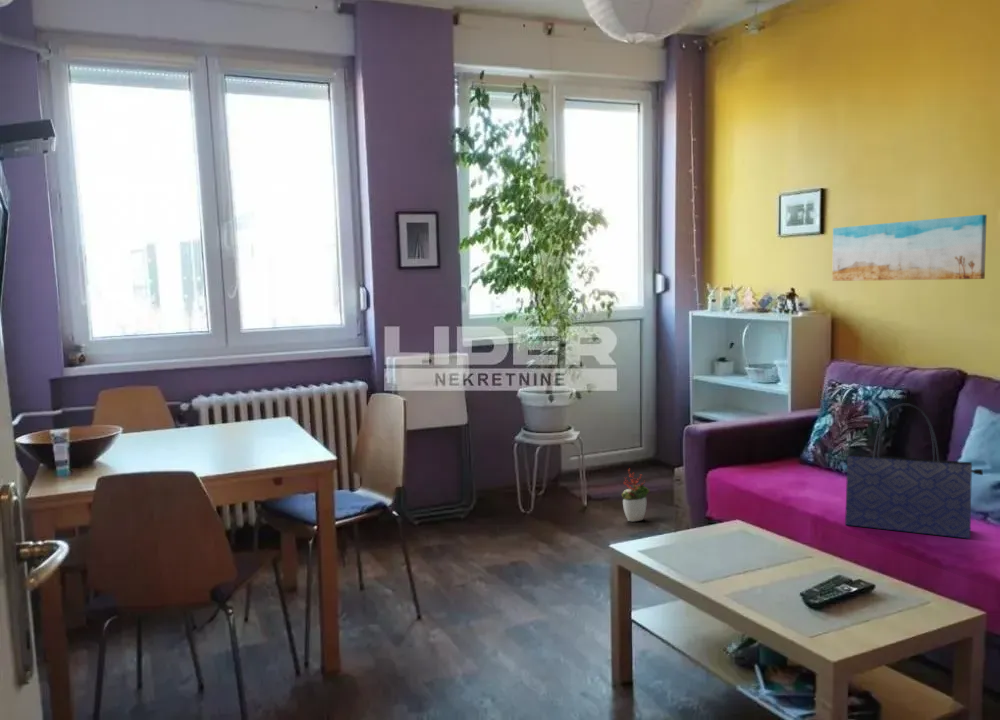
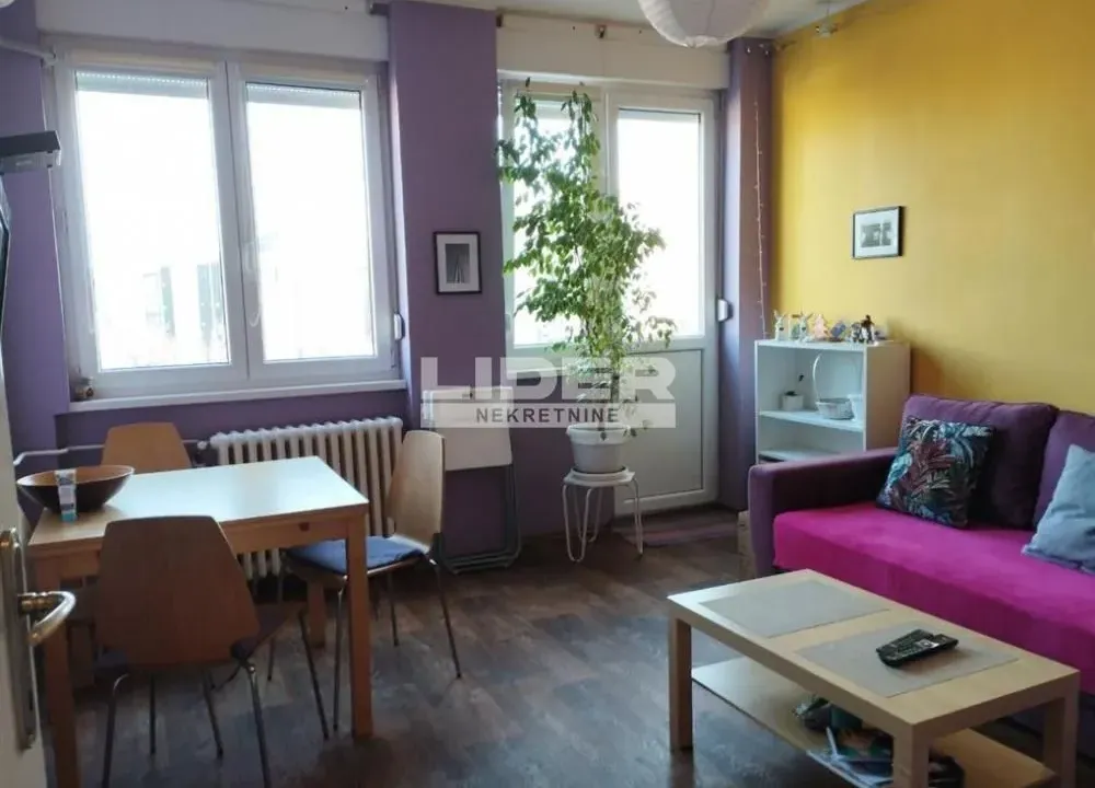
- tote bag [844,403,984,540]
- wall art [831,214,988,282]
- decorative plant [621,468,650,522]
